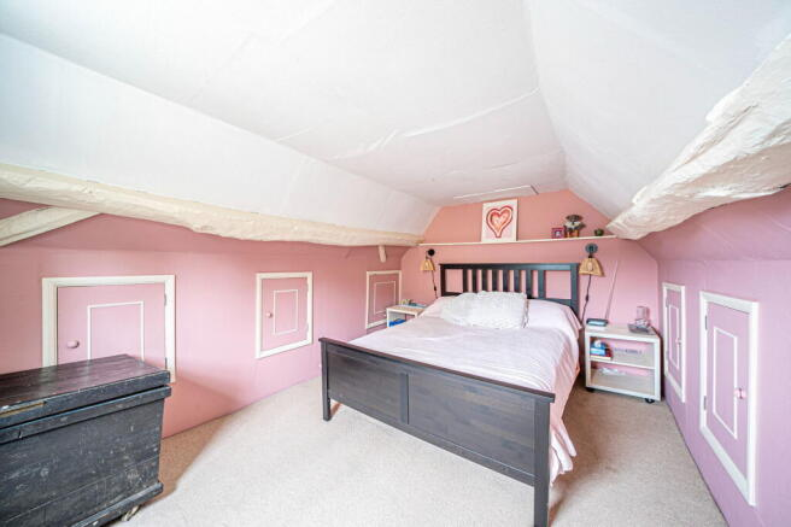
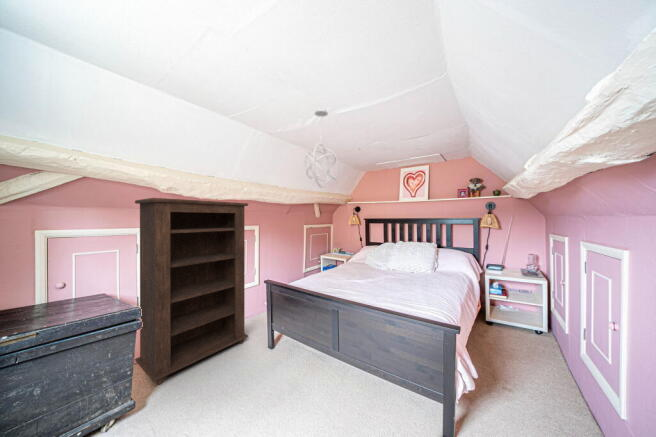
+ bookshelf [134,197,249,385]
+ pendant light [304,107,340,189]
